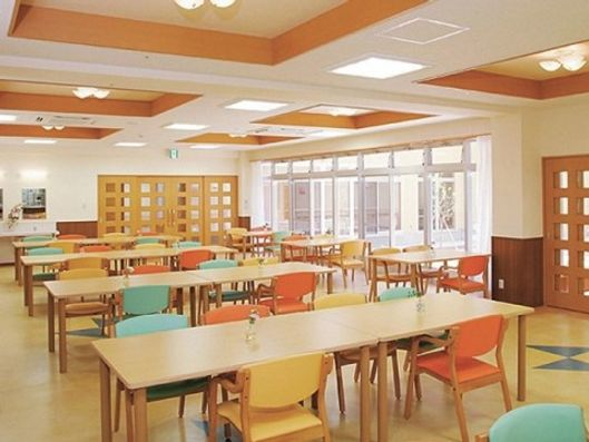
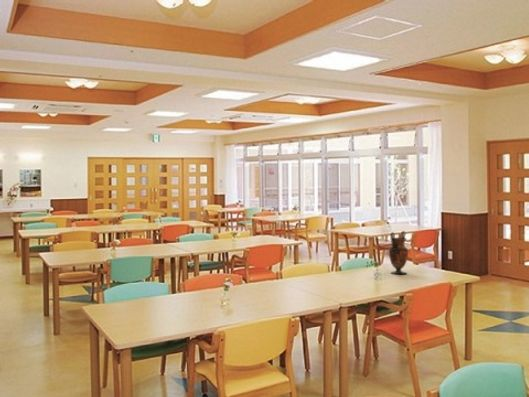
+ vase [388,230,409,275]
